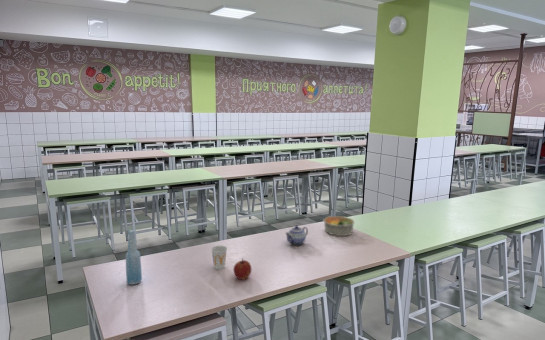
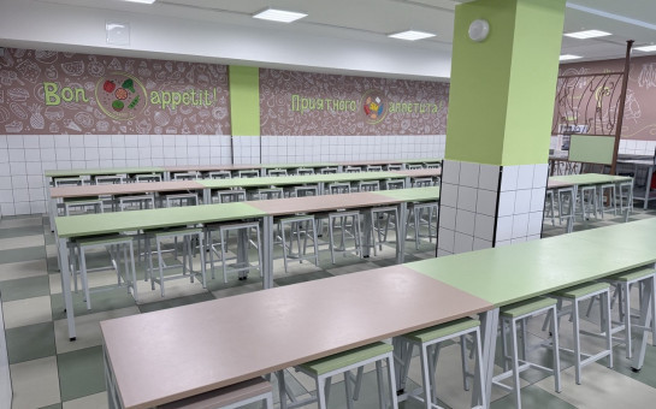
- cup [210,245,228,270]
- bowl [323,215,356,237]
- apple [232,257,252,281]
- teapot [284,225,309,246]
- bottle [124,229,143,286]
